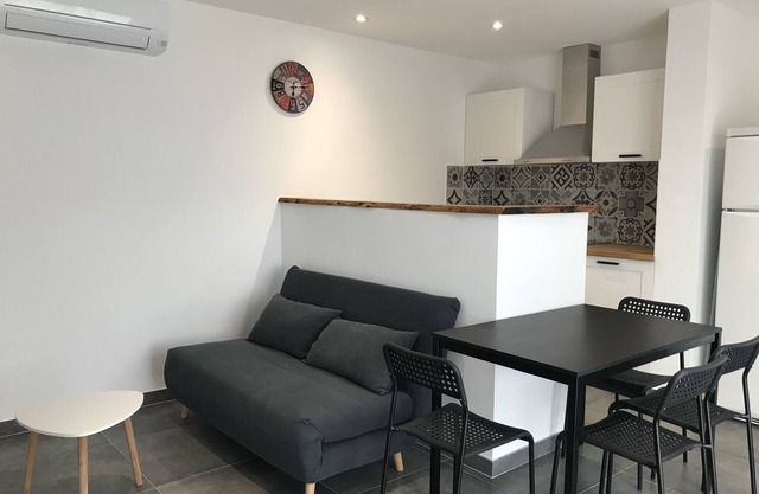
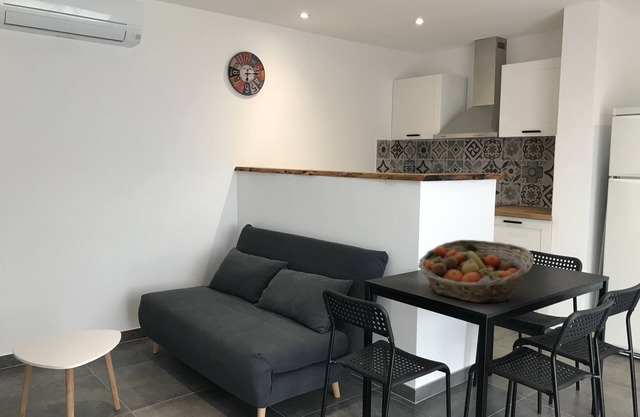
+ fruit basket [417,239,535,304]
